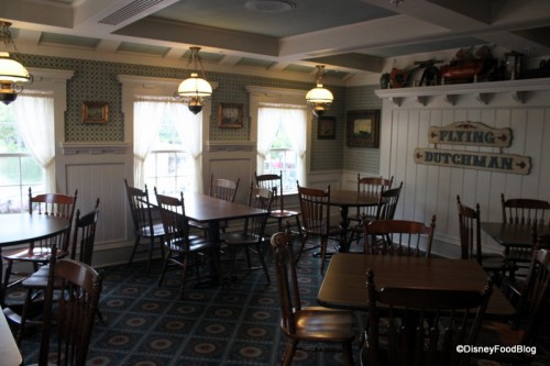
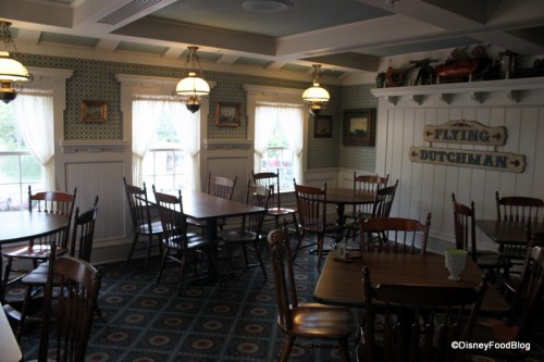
+ cup [444,248,469,282]
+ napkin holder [331,237,362,263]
